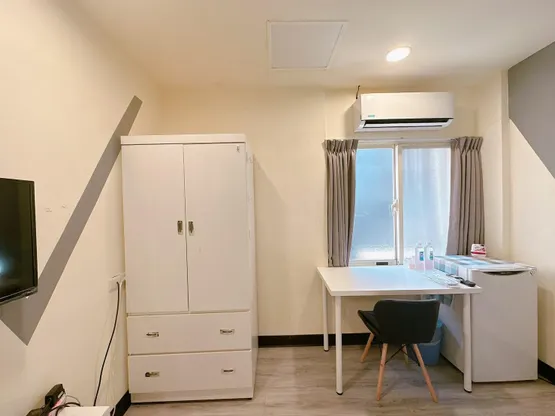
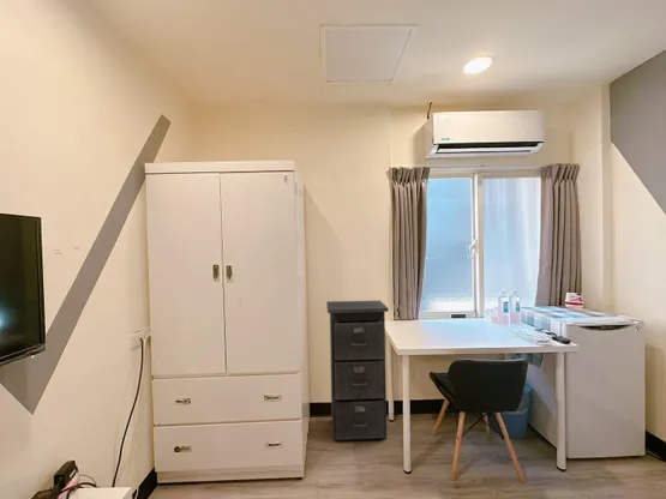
+ filing cabinet [325,299,390,443]
